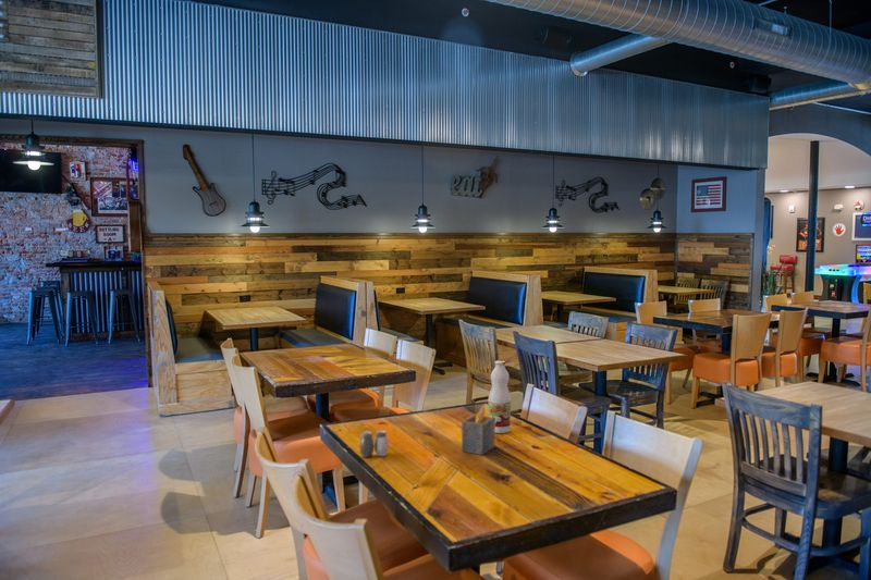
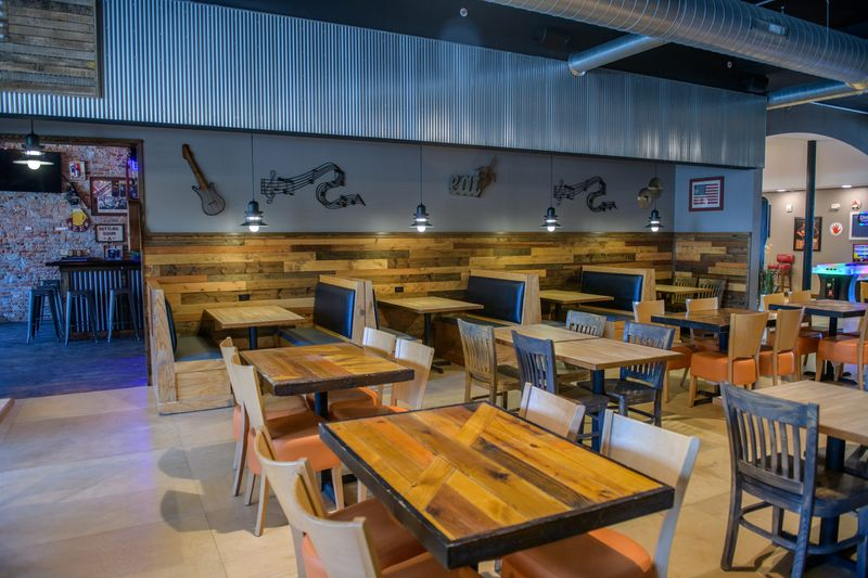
- juice bottle [487,359,512,434]
- salt and pepper shaker [359,430,389,458]
- napkin holder [461,405,495,456]
